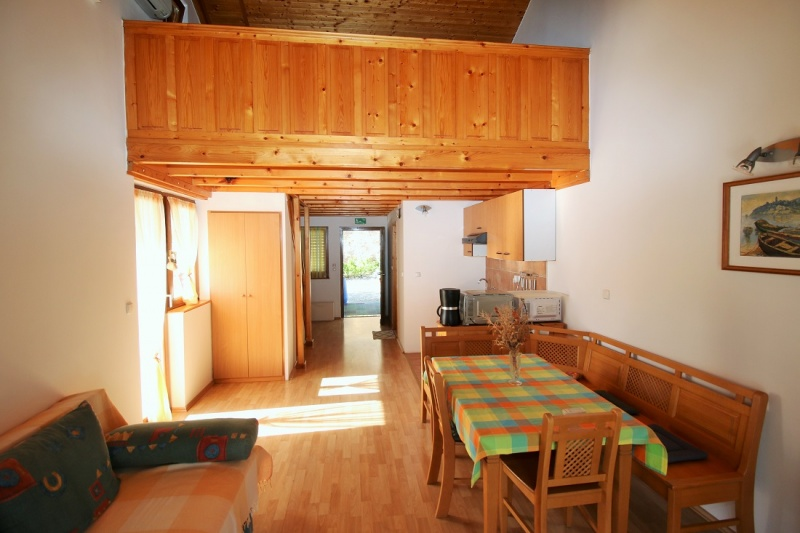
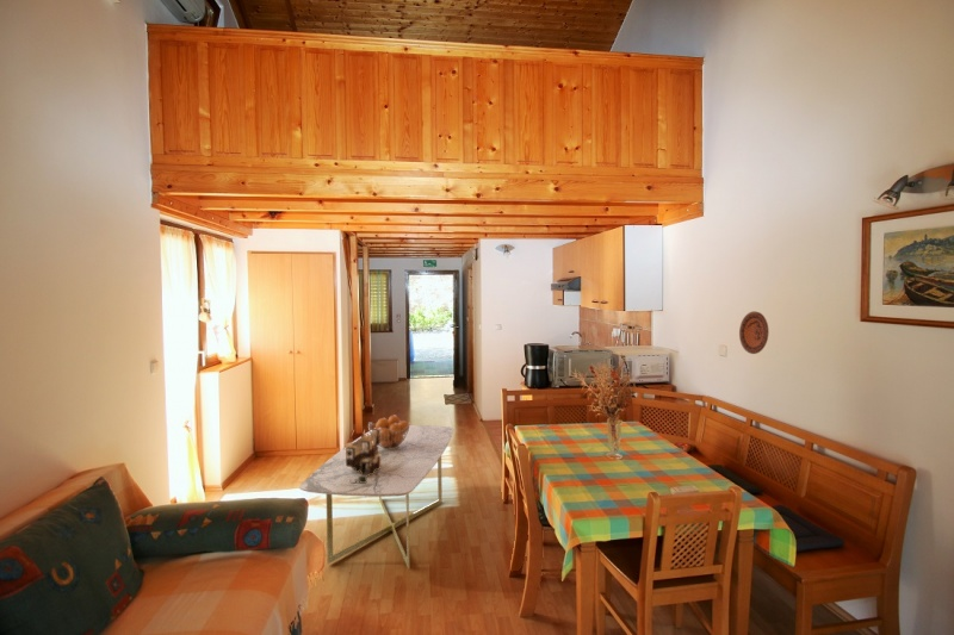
+ ruined building [345,428,380,483]
+ coffee table [298,424,454,571]
+ fruit basket [367,415,411,449]
+ decorative plate [738,311,770,355]
